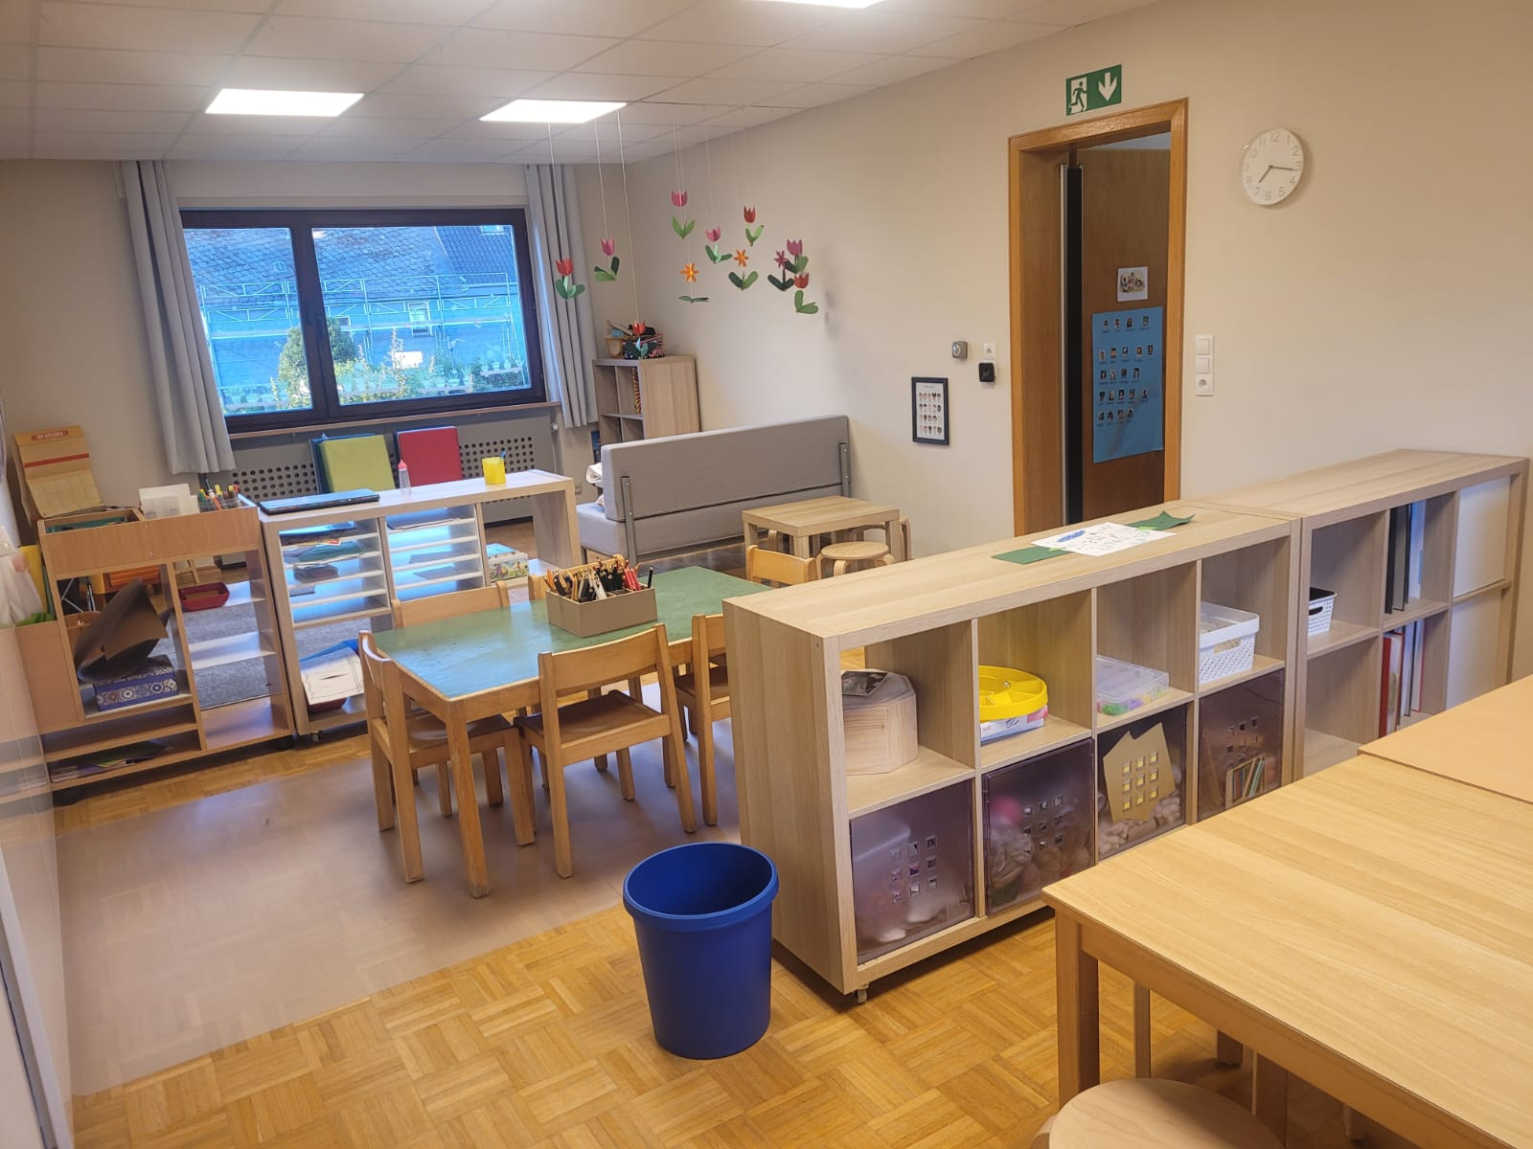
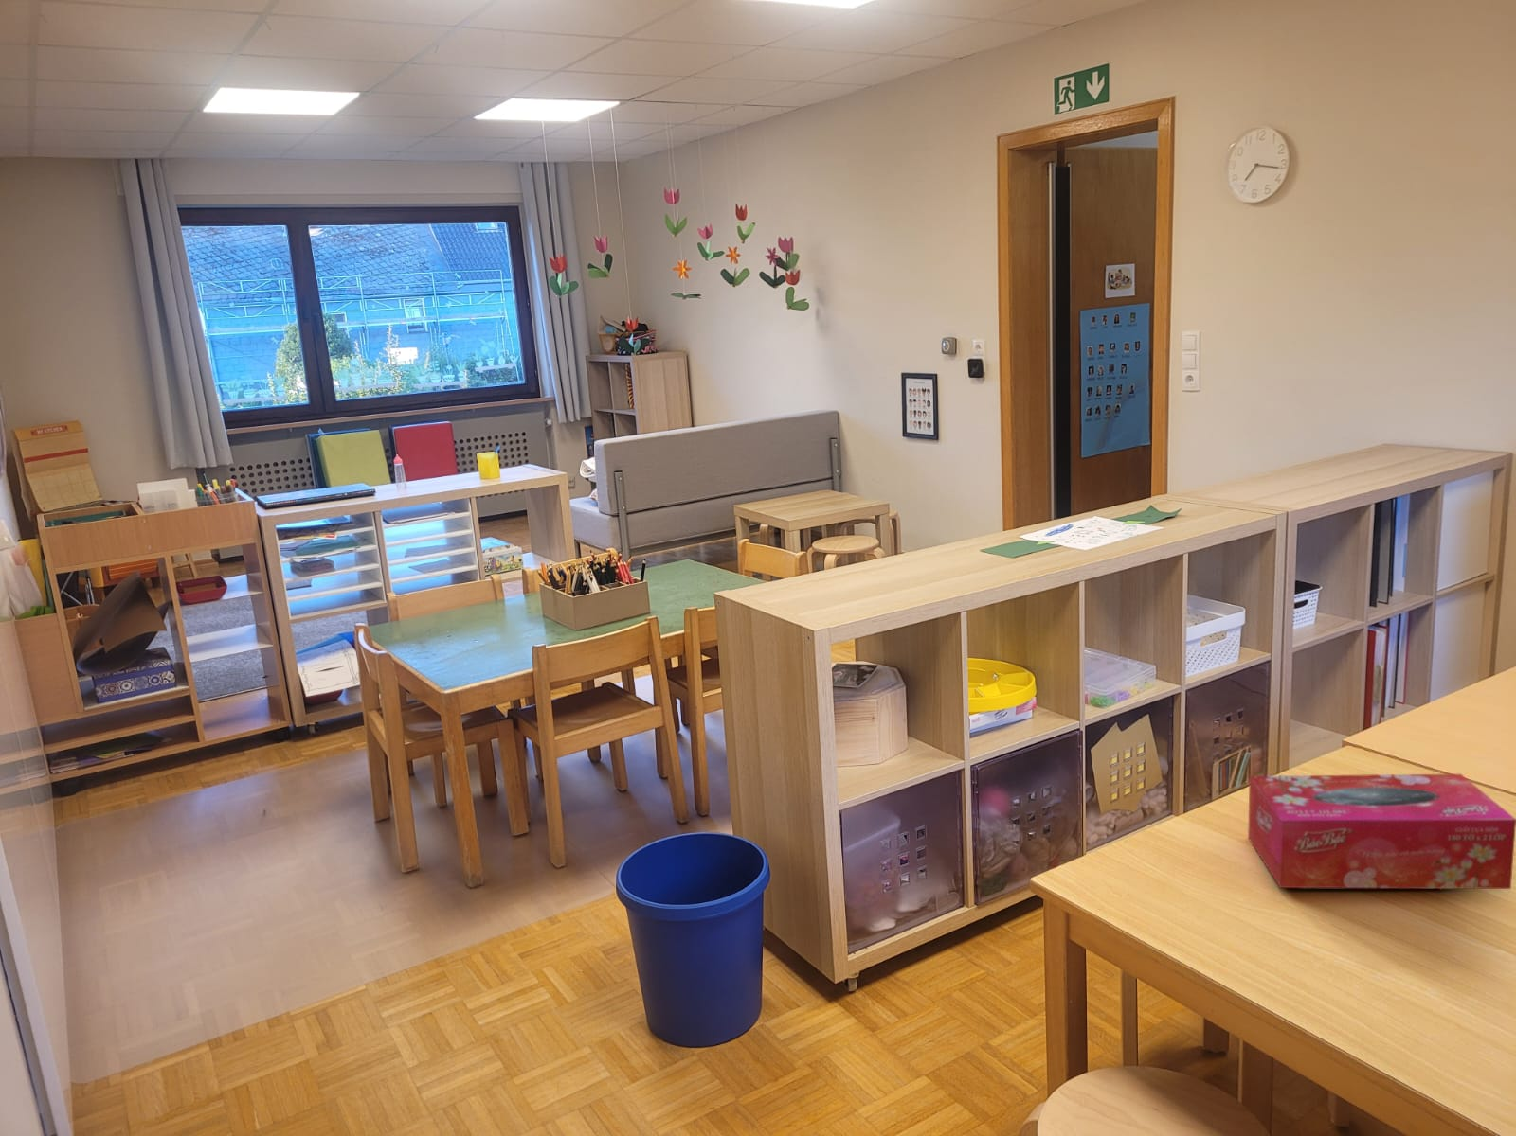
+ tissue box [1247,773,1516,890]
